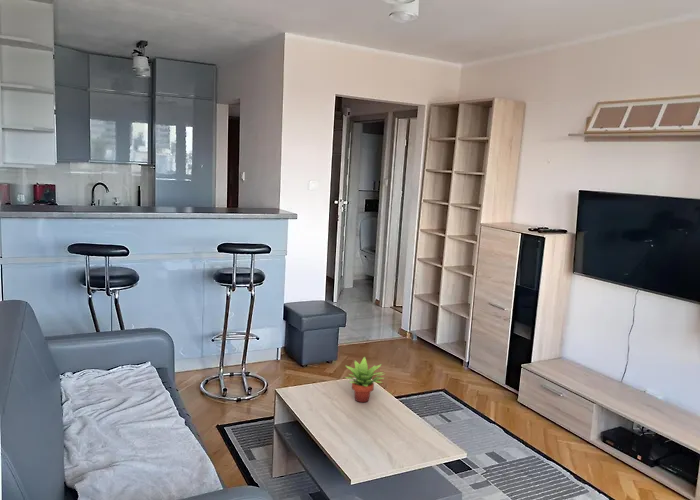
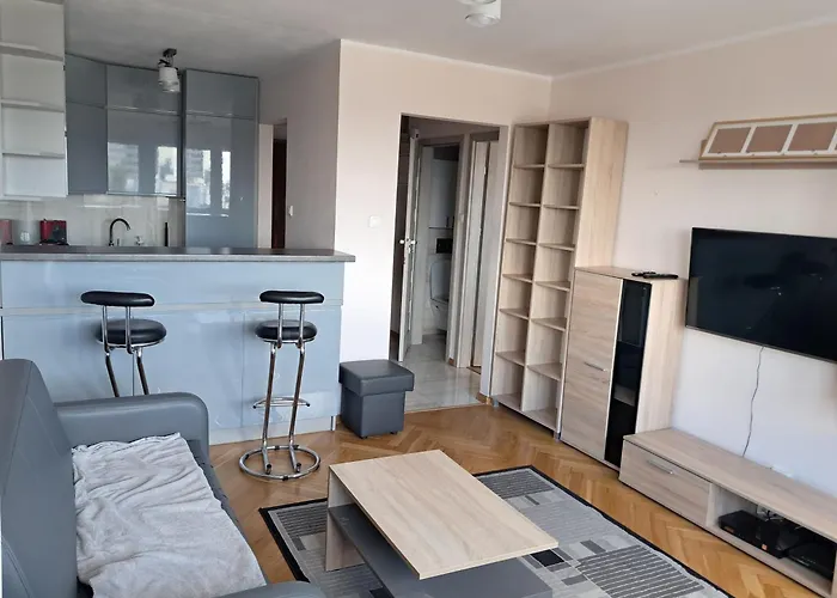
- succulent plant [344,356,385,403]
